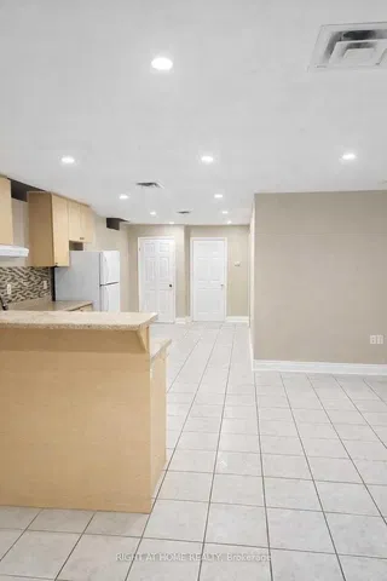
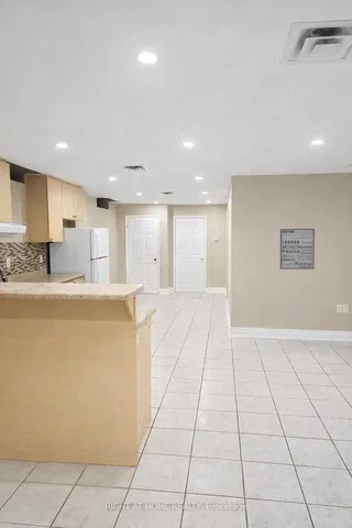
+ wall art [279,228,316,271]
